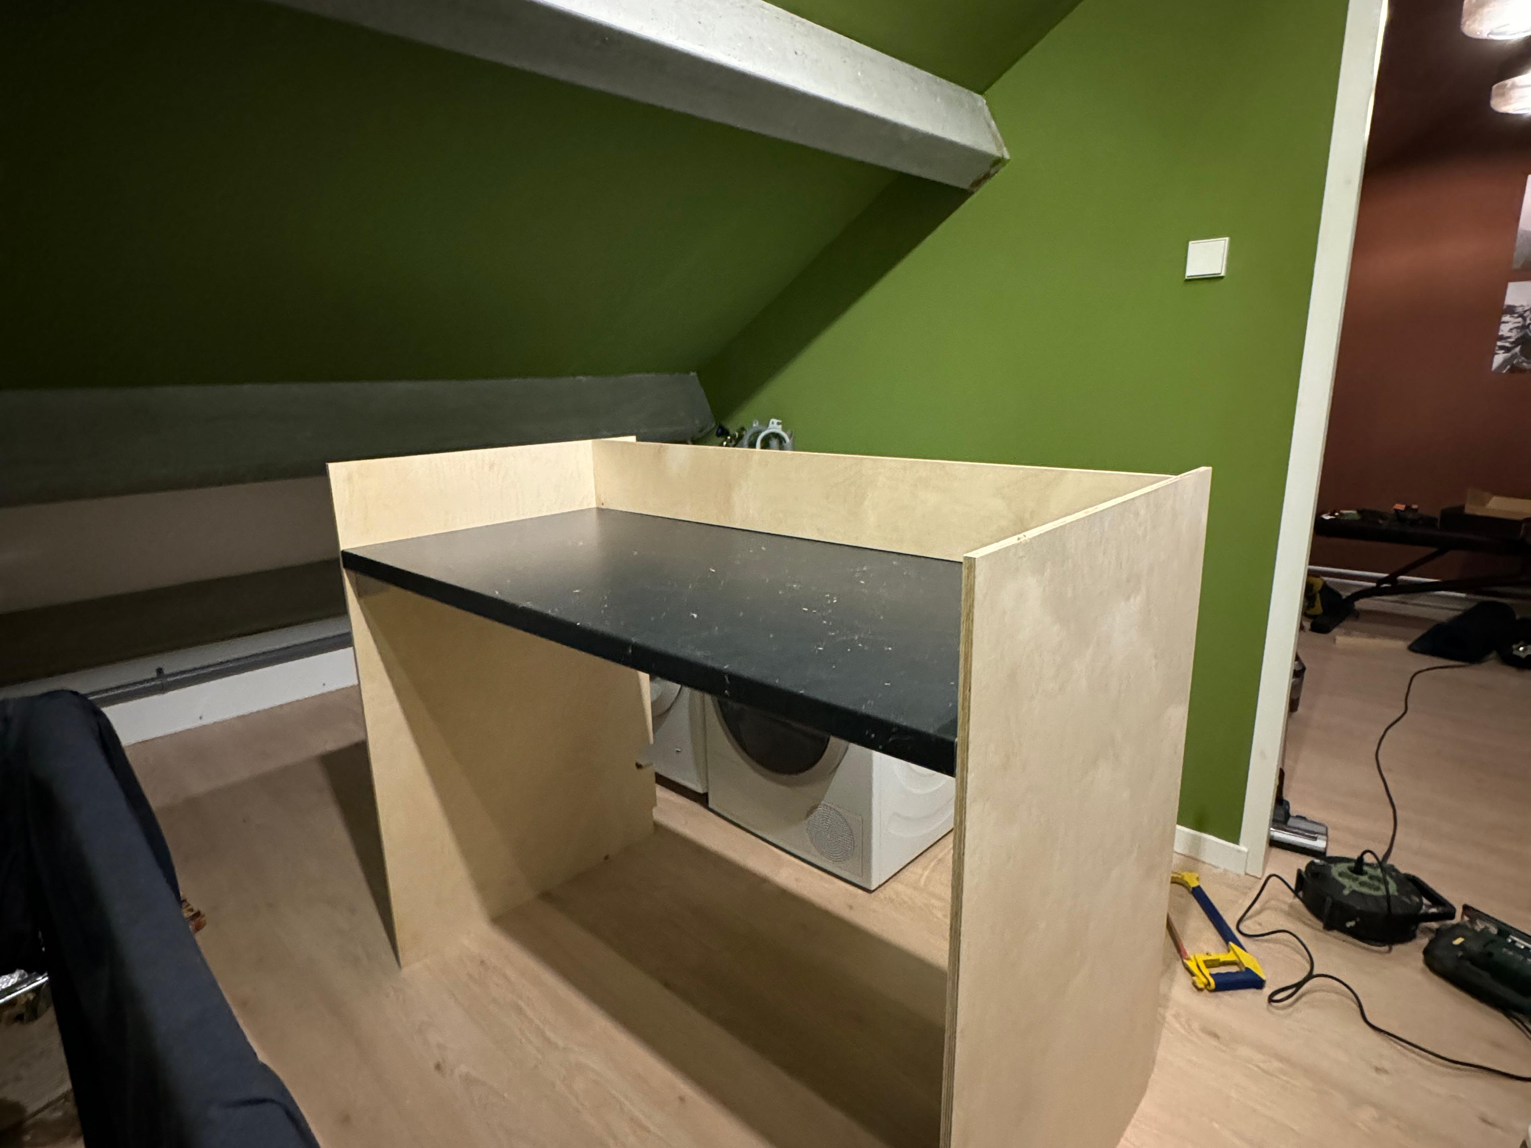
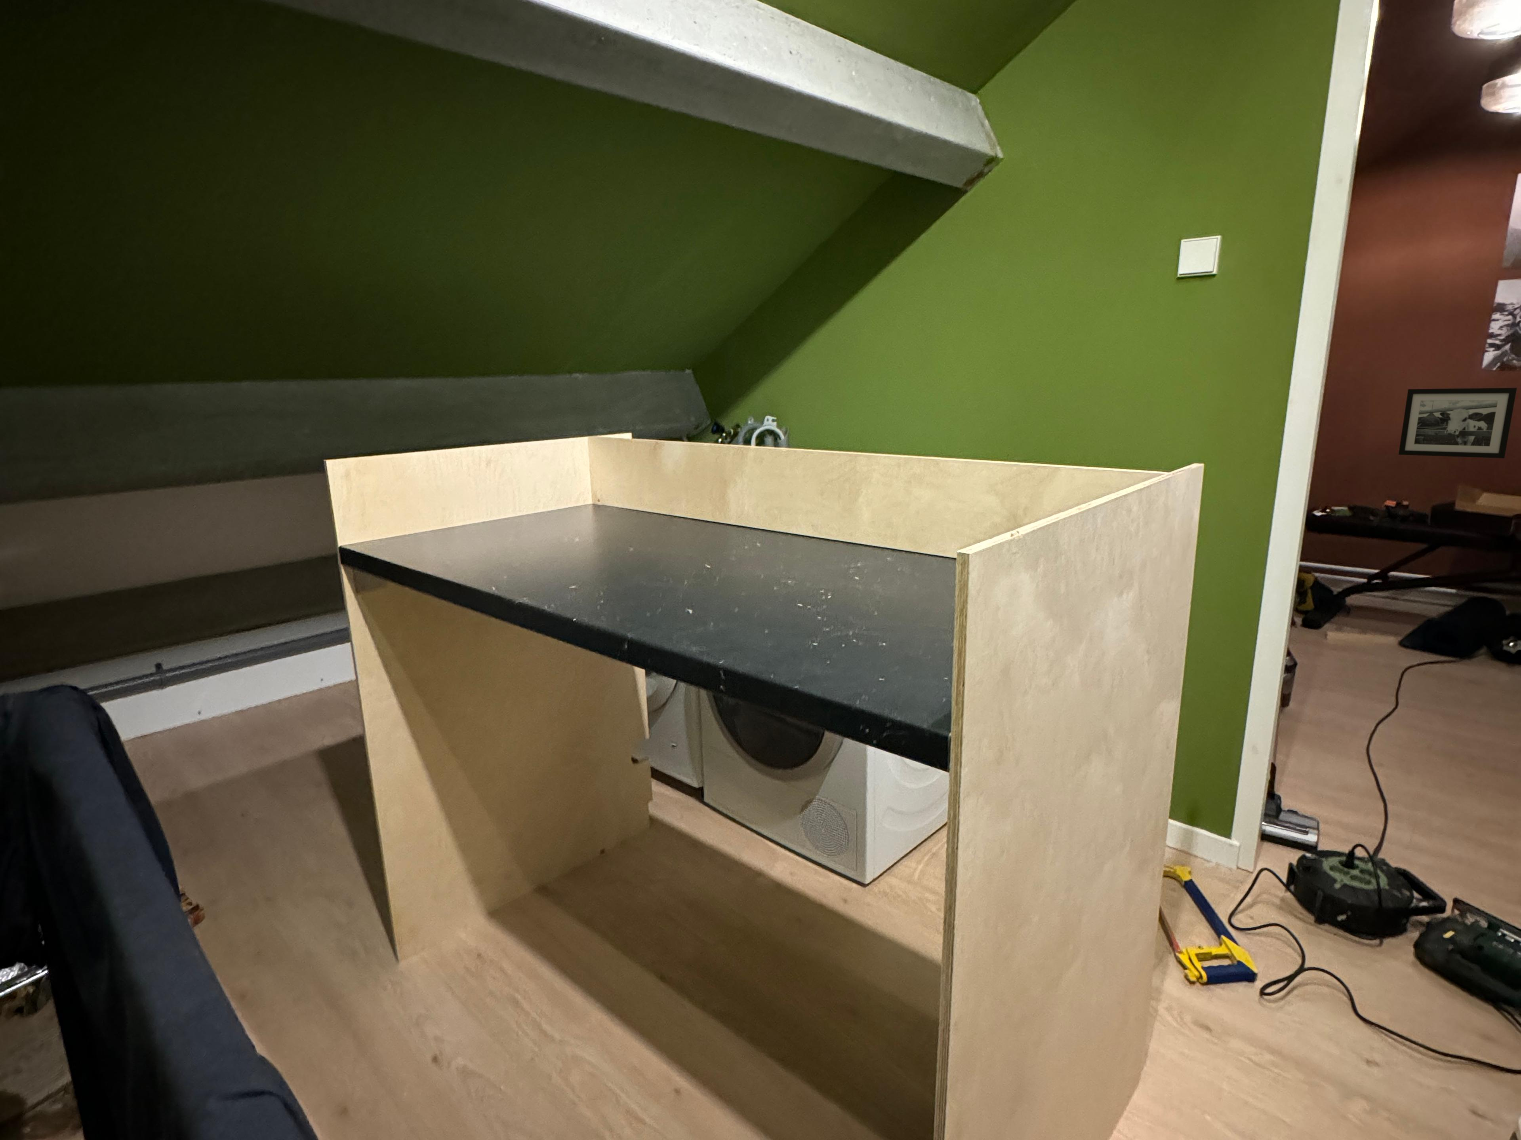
+ picture frame [1398,387,1517,459]
